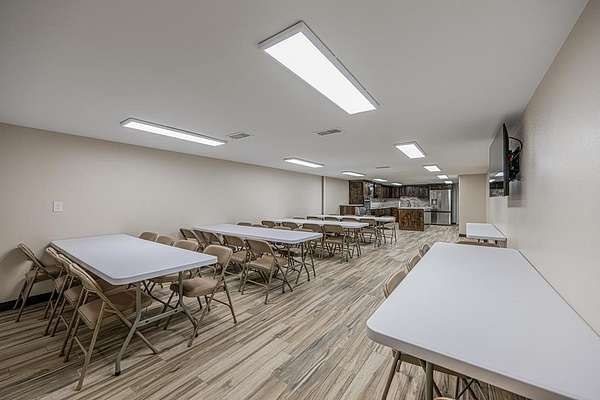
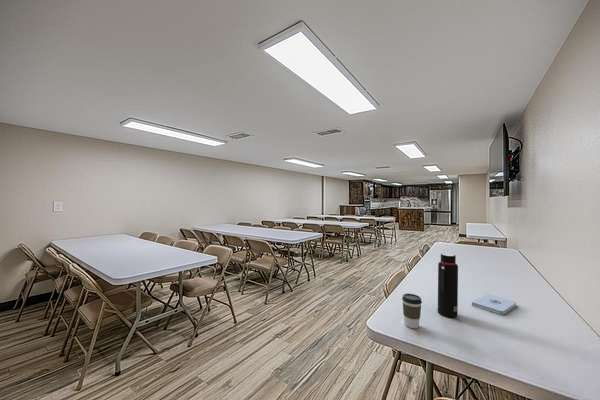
+ water bottle [437,253,459,319]
+ coffee cup [401,293,423,329]
+ notepad [471,293,517,316]
